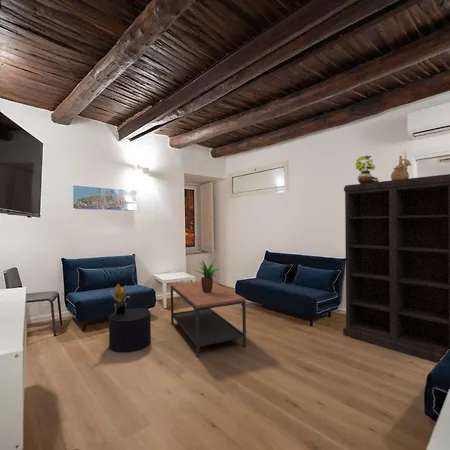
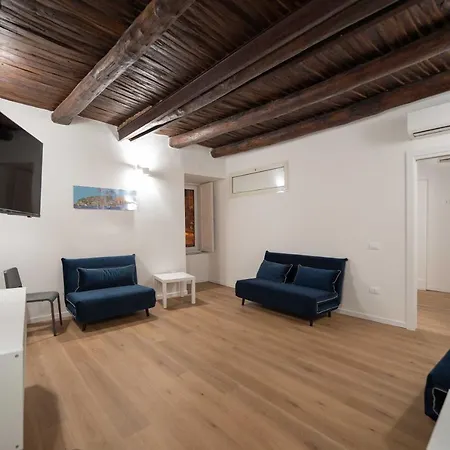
- bookshelf [342,173,450,364]
- ceramic vessel [390,155,412,180]
- stool [108,307,152,354]
- potted plant [355,155,380,184]
- potted plant [110,283,131,315]
- coffee table [170,280,247,359]
- potted plant [193,259,221,293]
